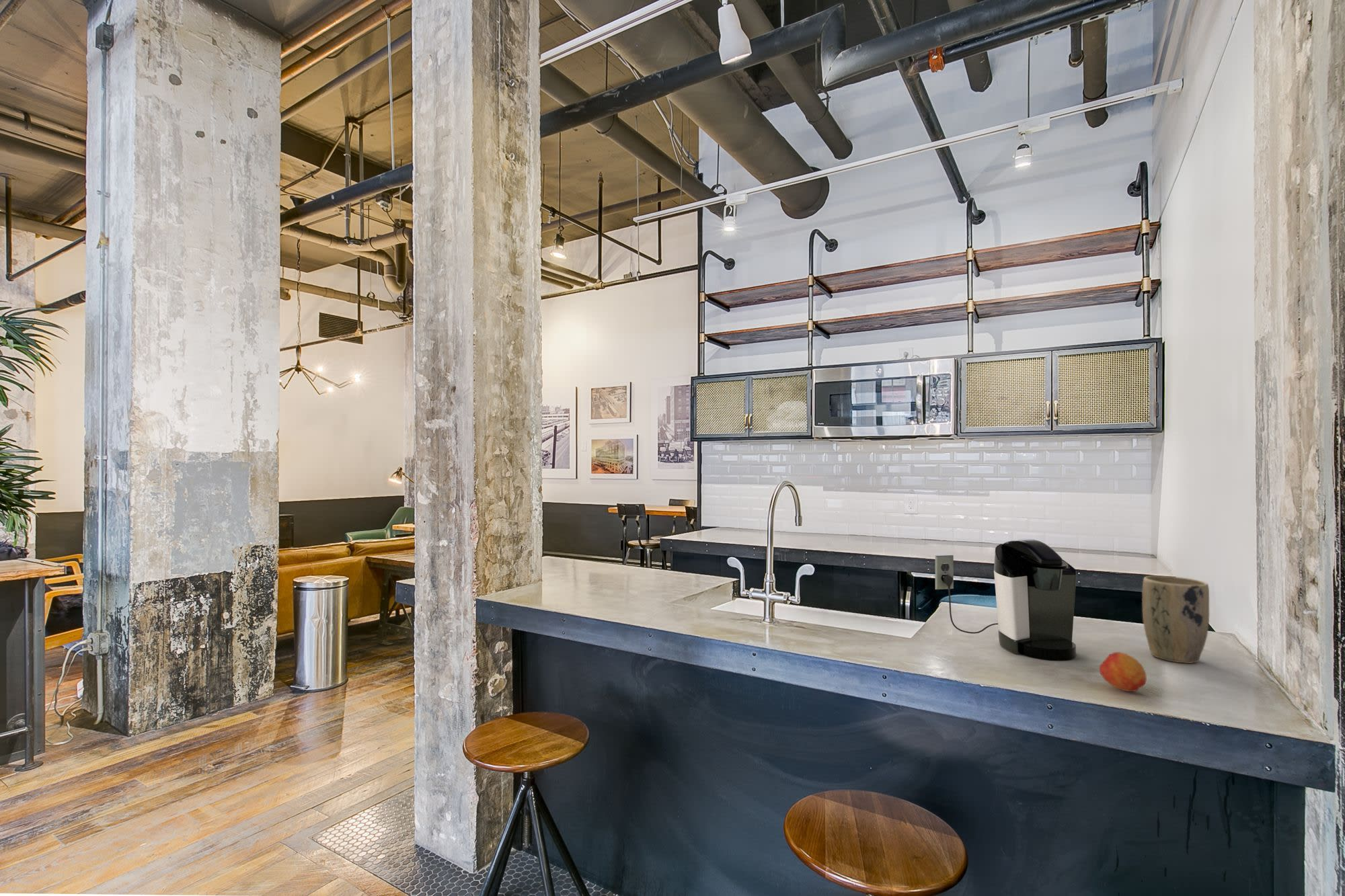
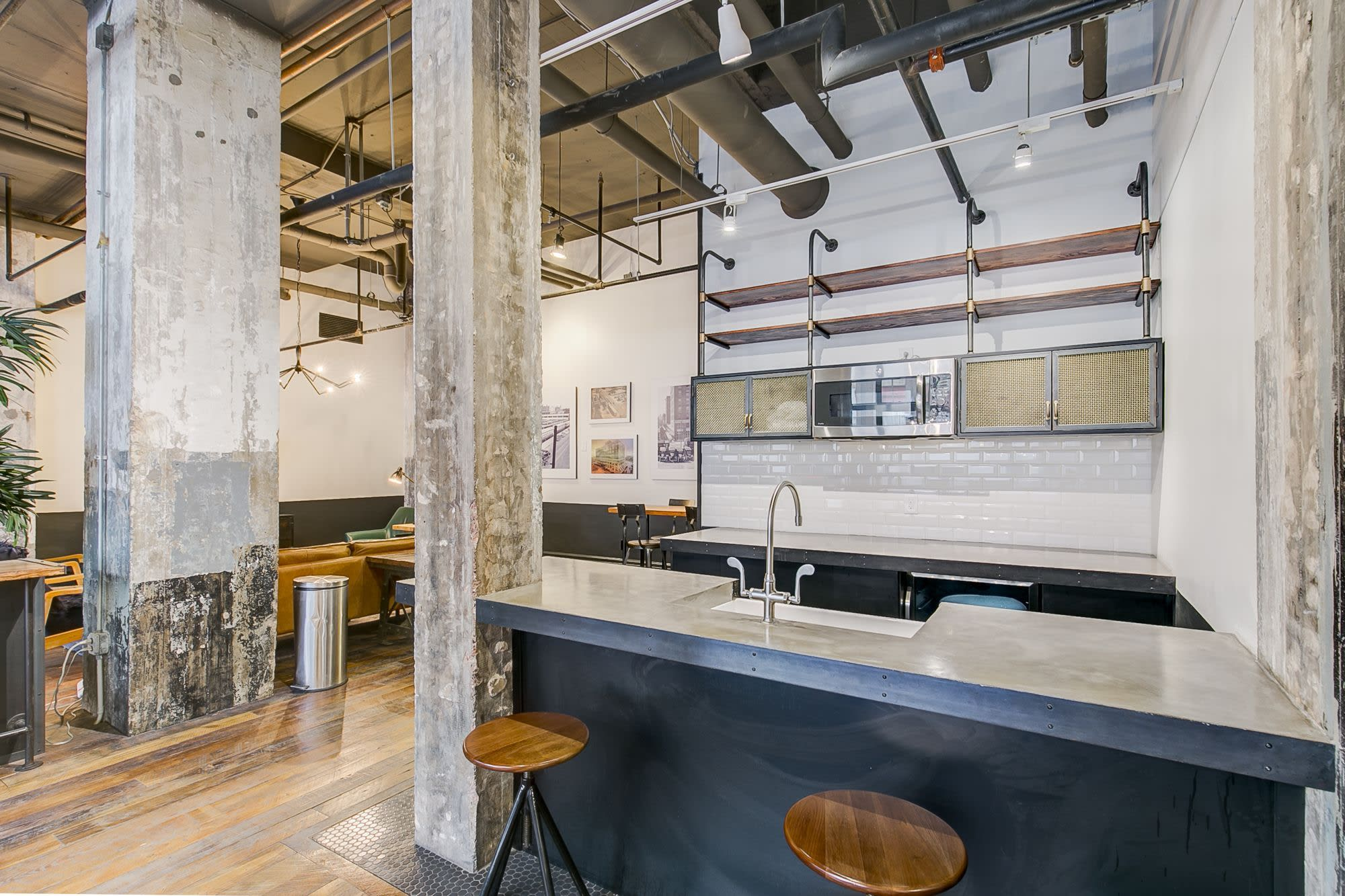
- coffee maker [935,538,1077,661]
- plant pot [1142,575,1210,664]
- fruit [1098,651,1147,692]
